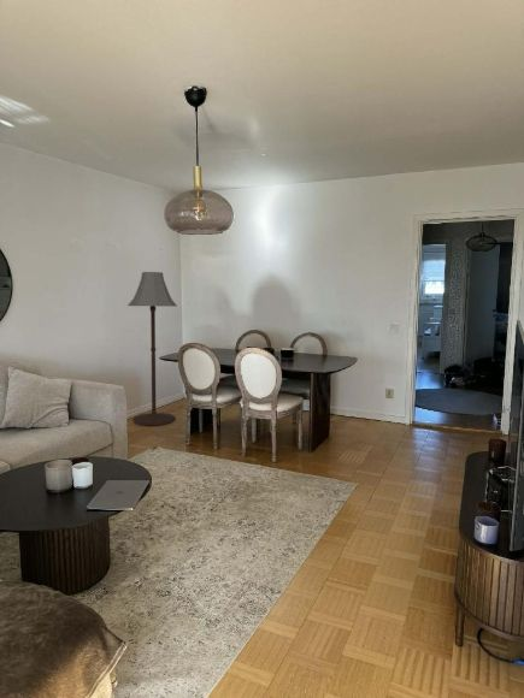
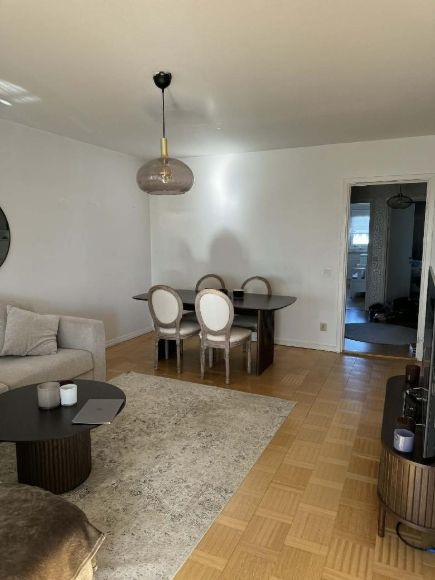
- floor lamp [126,271,178,426]
